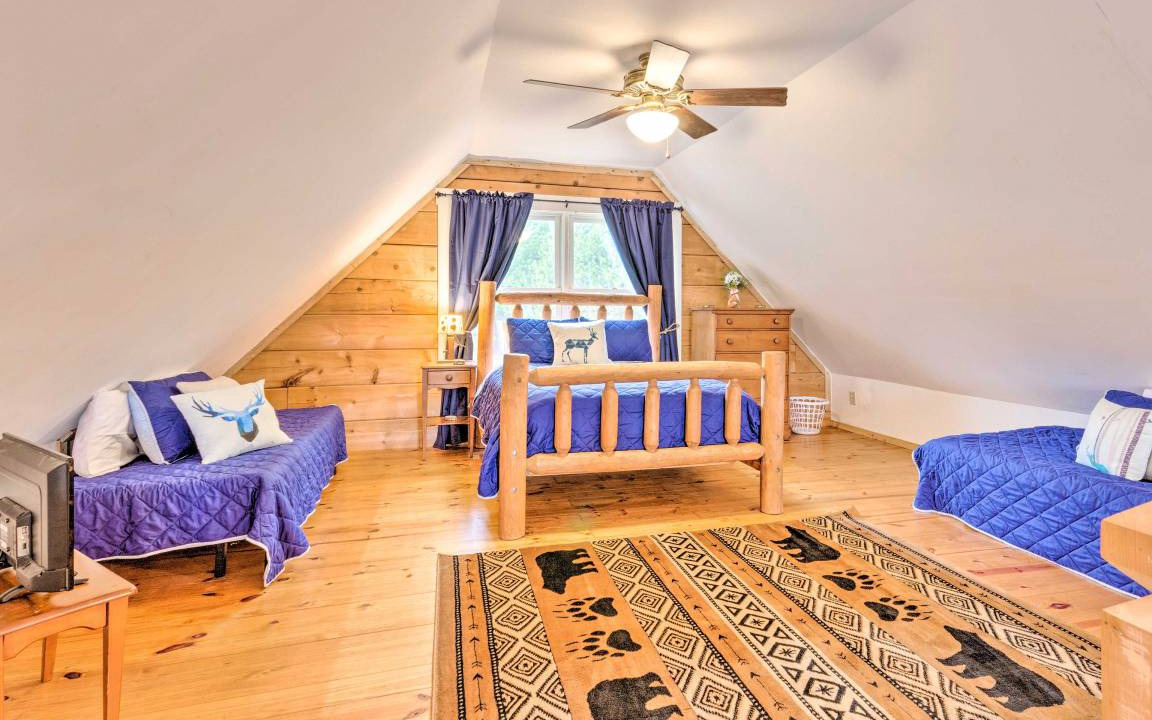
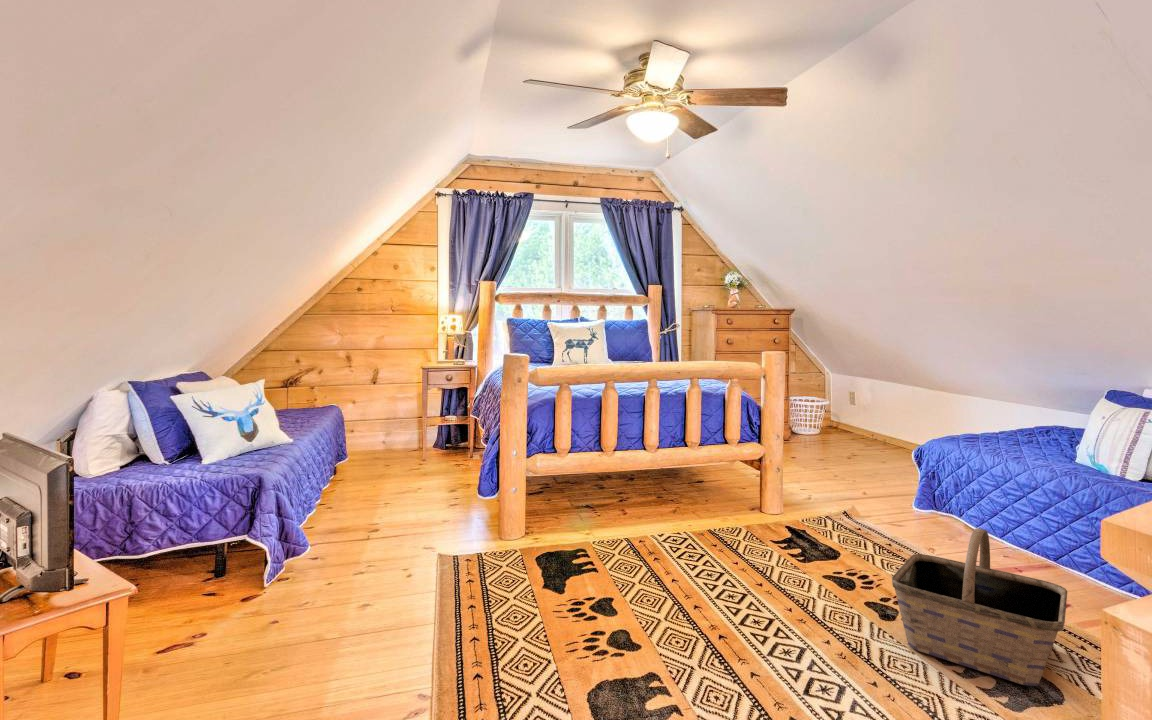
+ basket [891,527,1068,687]
